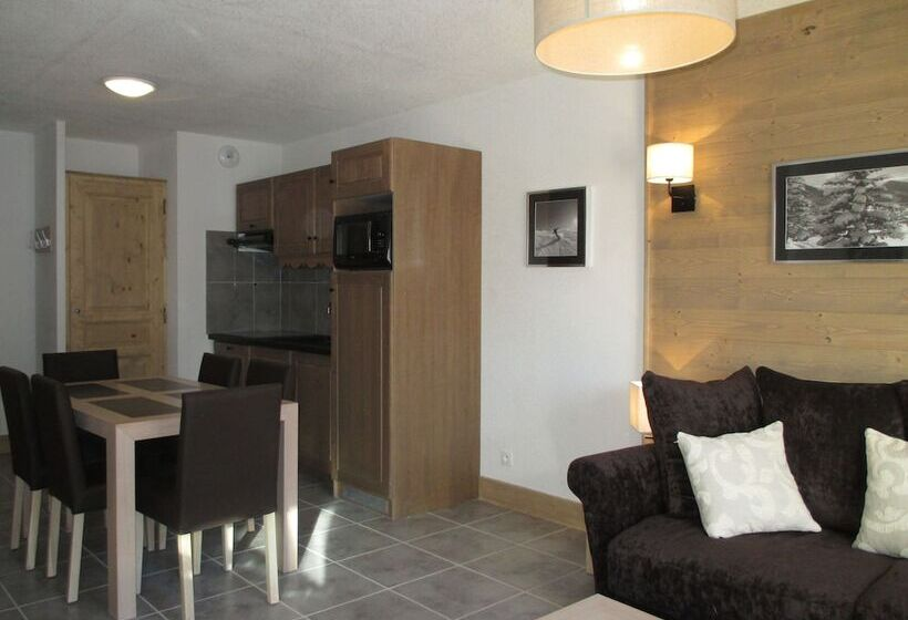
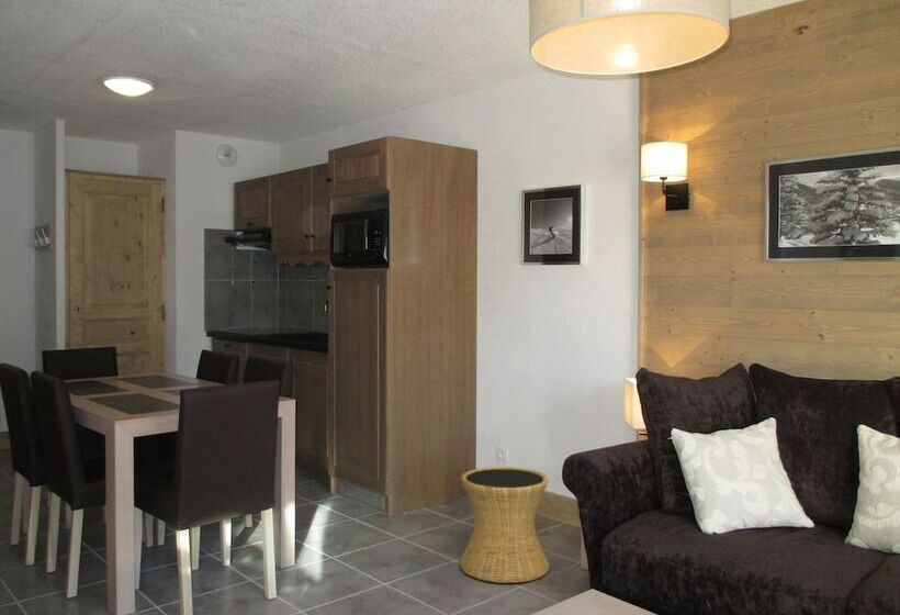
+ side table [459,466,550,584]
